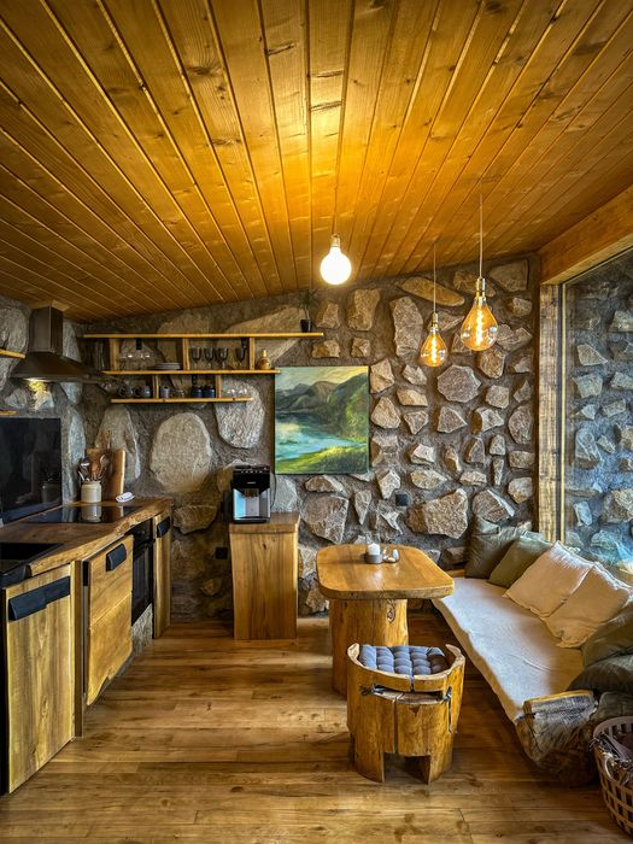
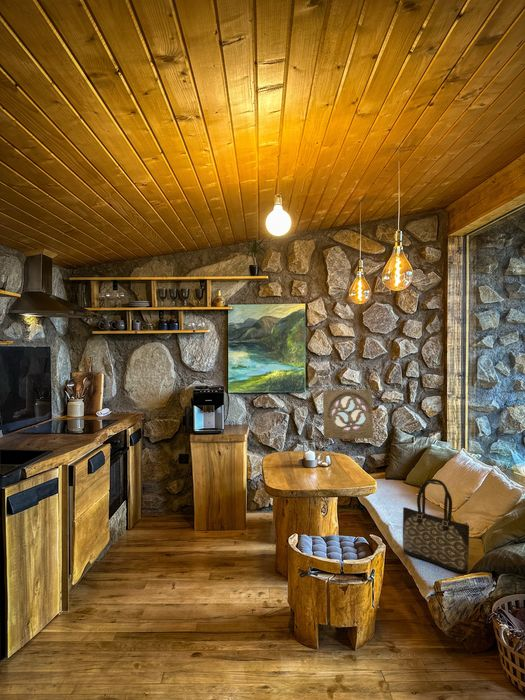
+ tote bag [402,478,470,573]
+ wall ornament [322,389,374,440]
